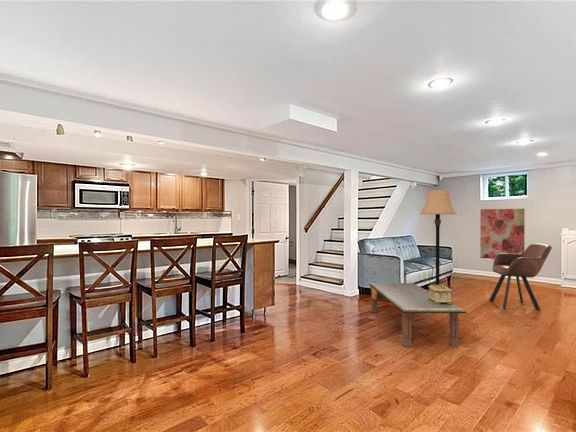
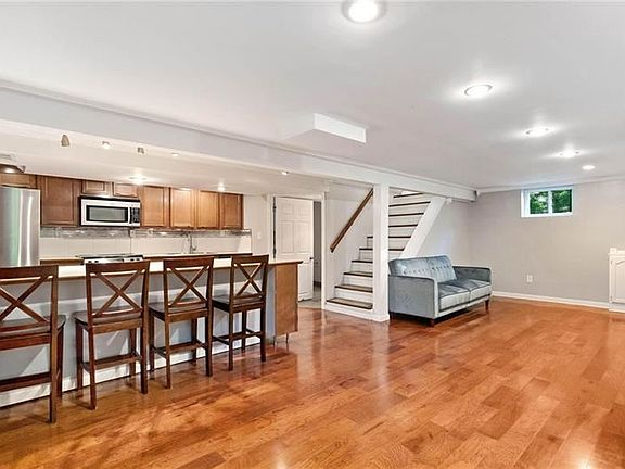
- armchair [488,242,553,312]
- wall art [479,208,526,260]
- lamp [419,189,458,285]
- decorative box [427,283,454,304]
- coffee table [368,282,468,348]
